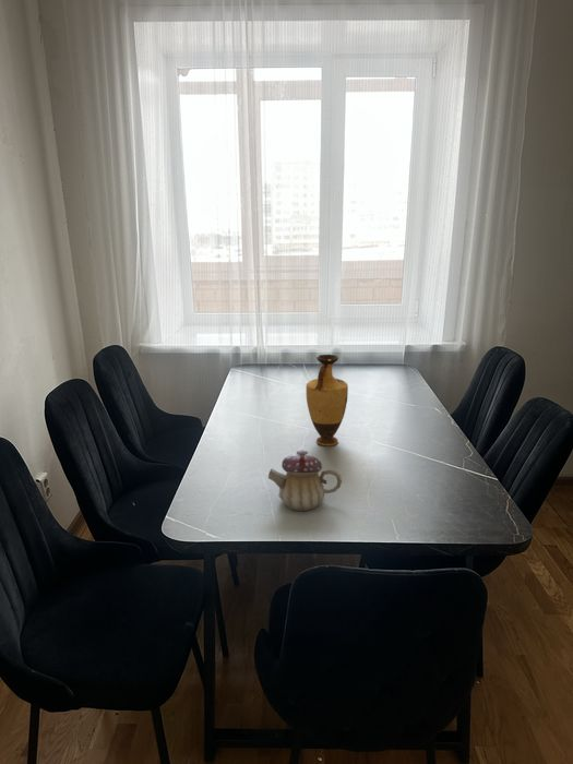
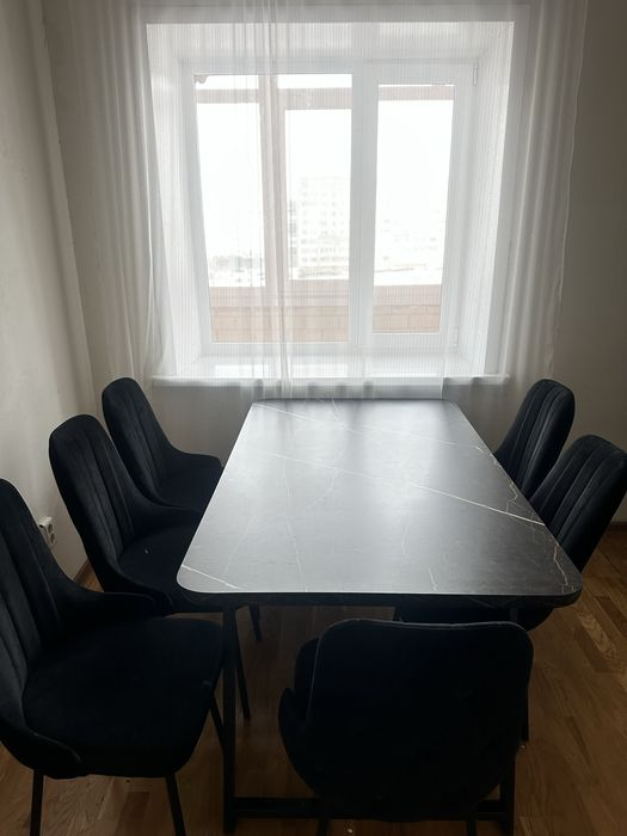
- vase [305,354,349,446]
- teapot [267,450,343,512]
